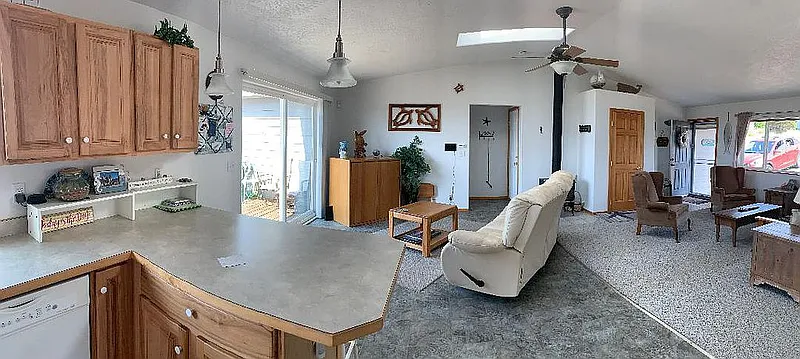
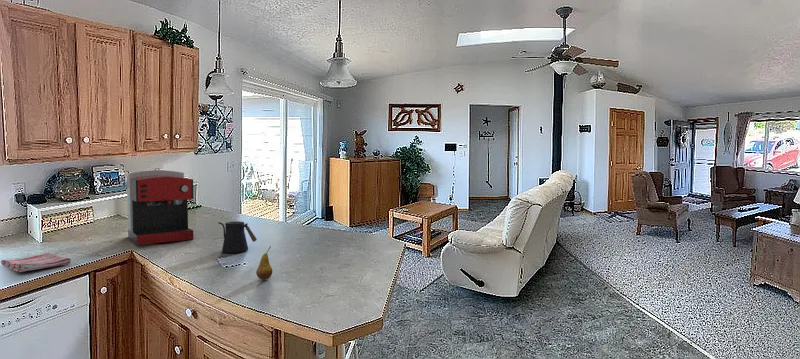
+ fruit [255,245,273,280]
+ dish towel [0,252,72,273]
+ coffee maker [126,169,195,246]
+ kettle [217,220,258,254]
